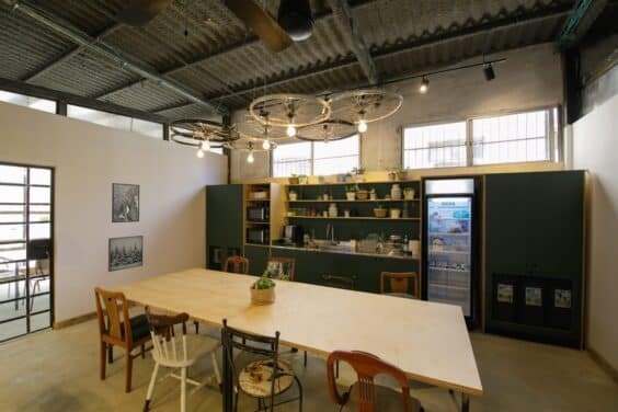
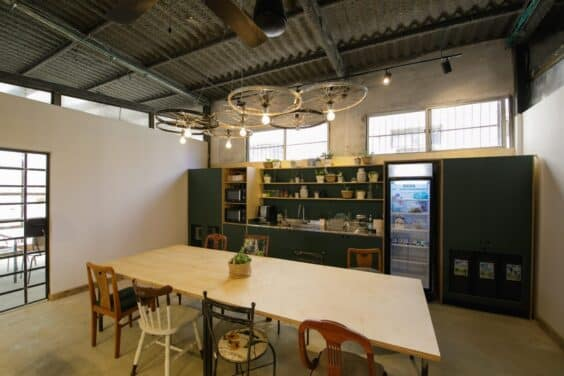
- wall art [107,234,145,273]
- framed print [111,182,140,224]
